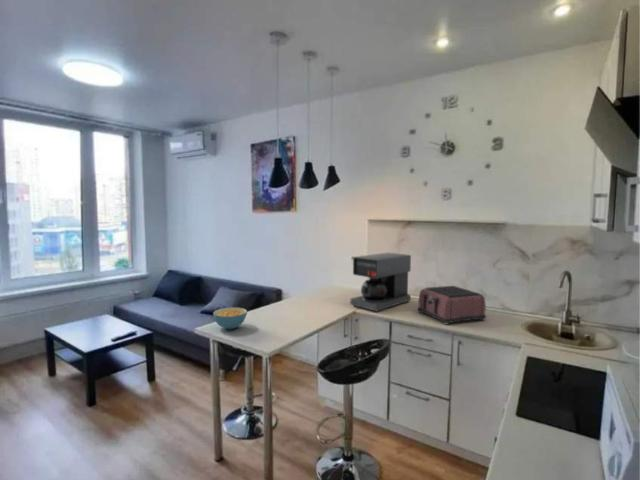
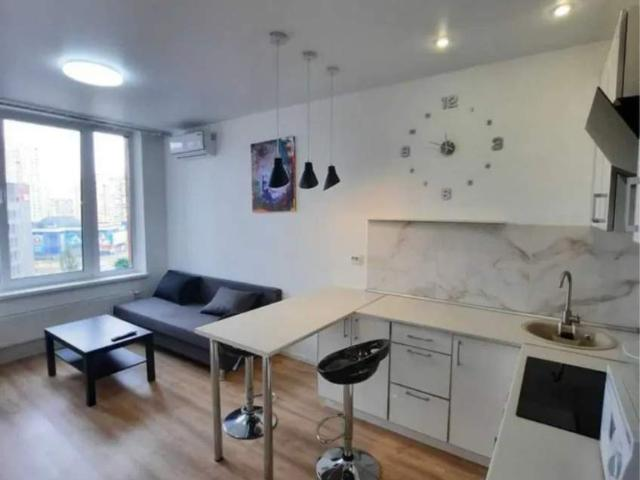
- cereal bowl [212,307,248,330]
- coffee maker [349,252,412,313]
- toaster [417,285,487,326]
